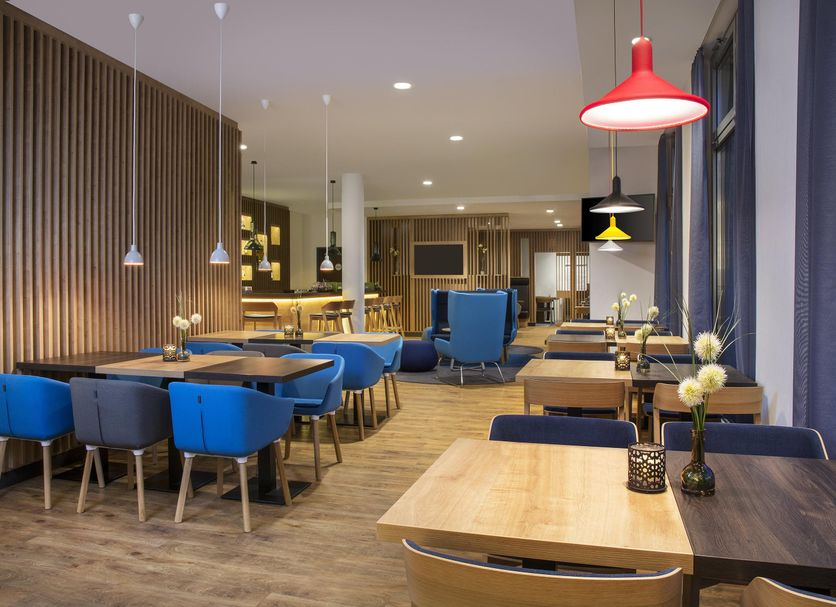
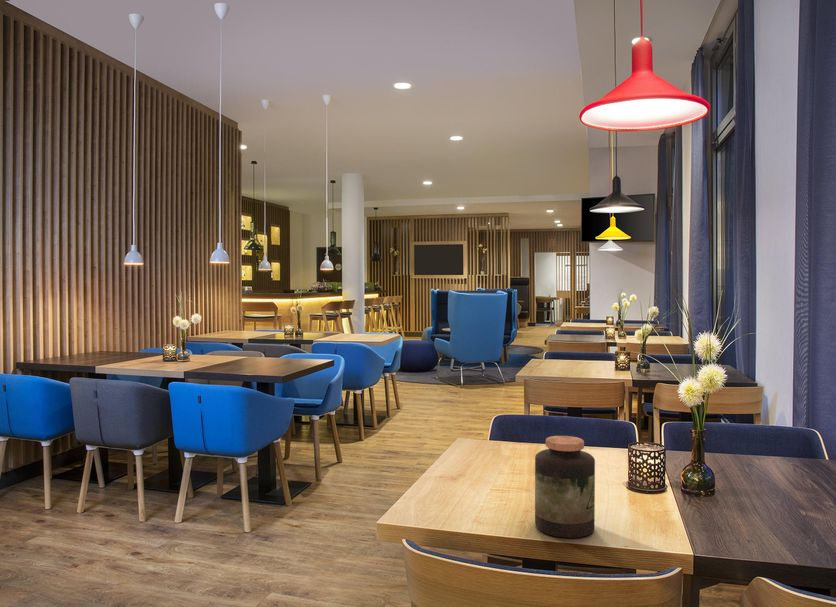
+ jar [534,435,596,539]
